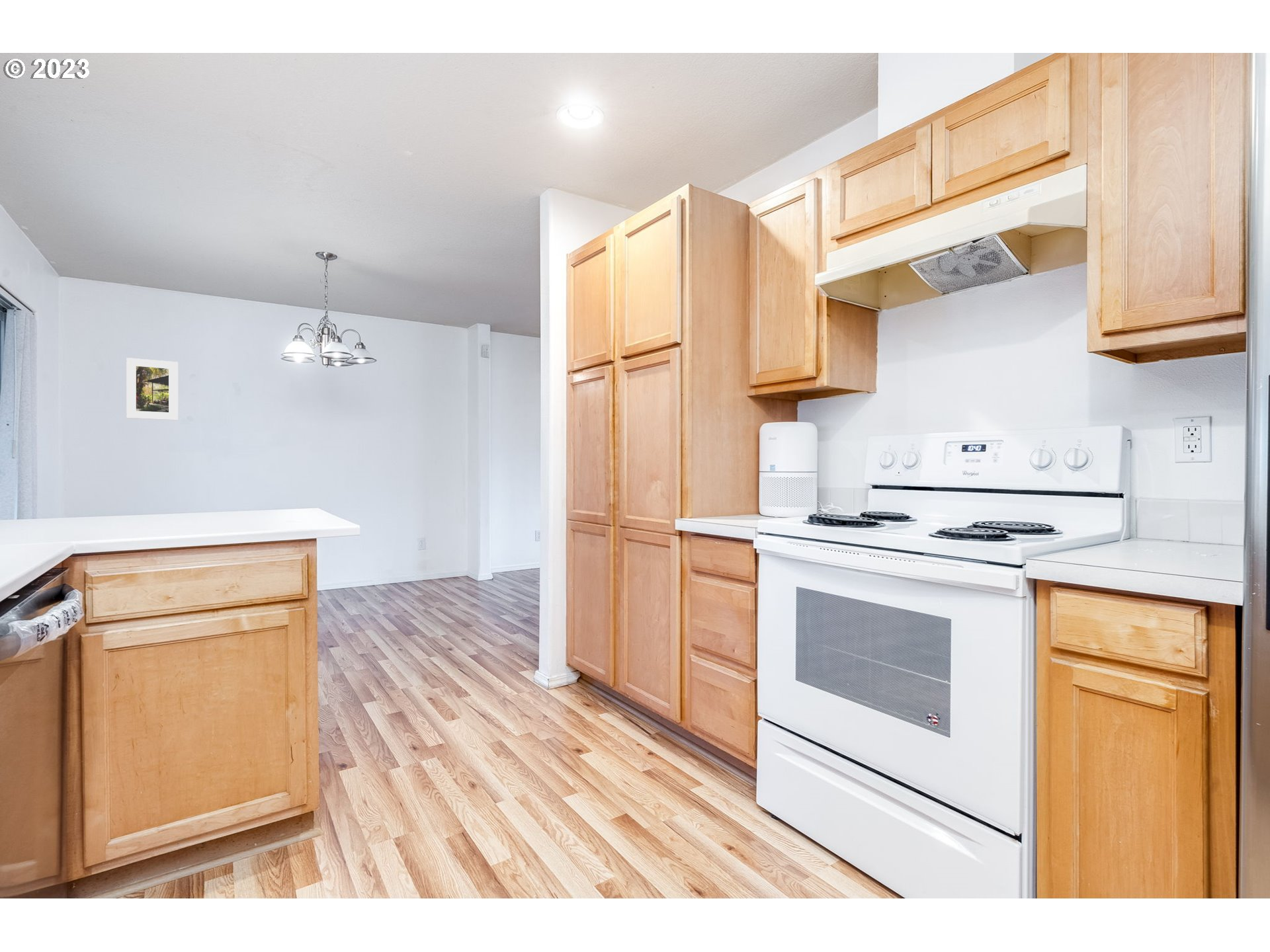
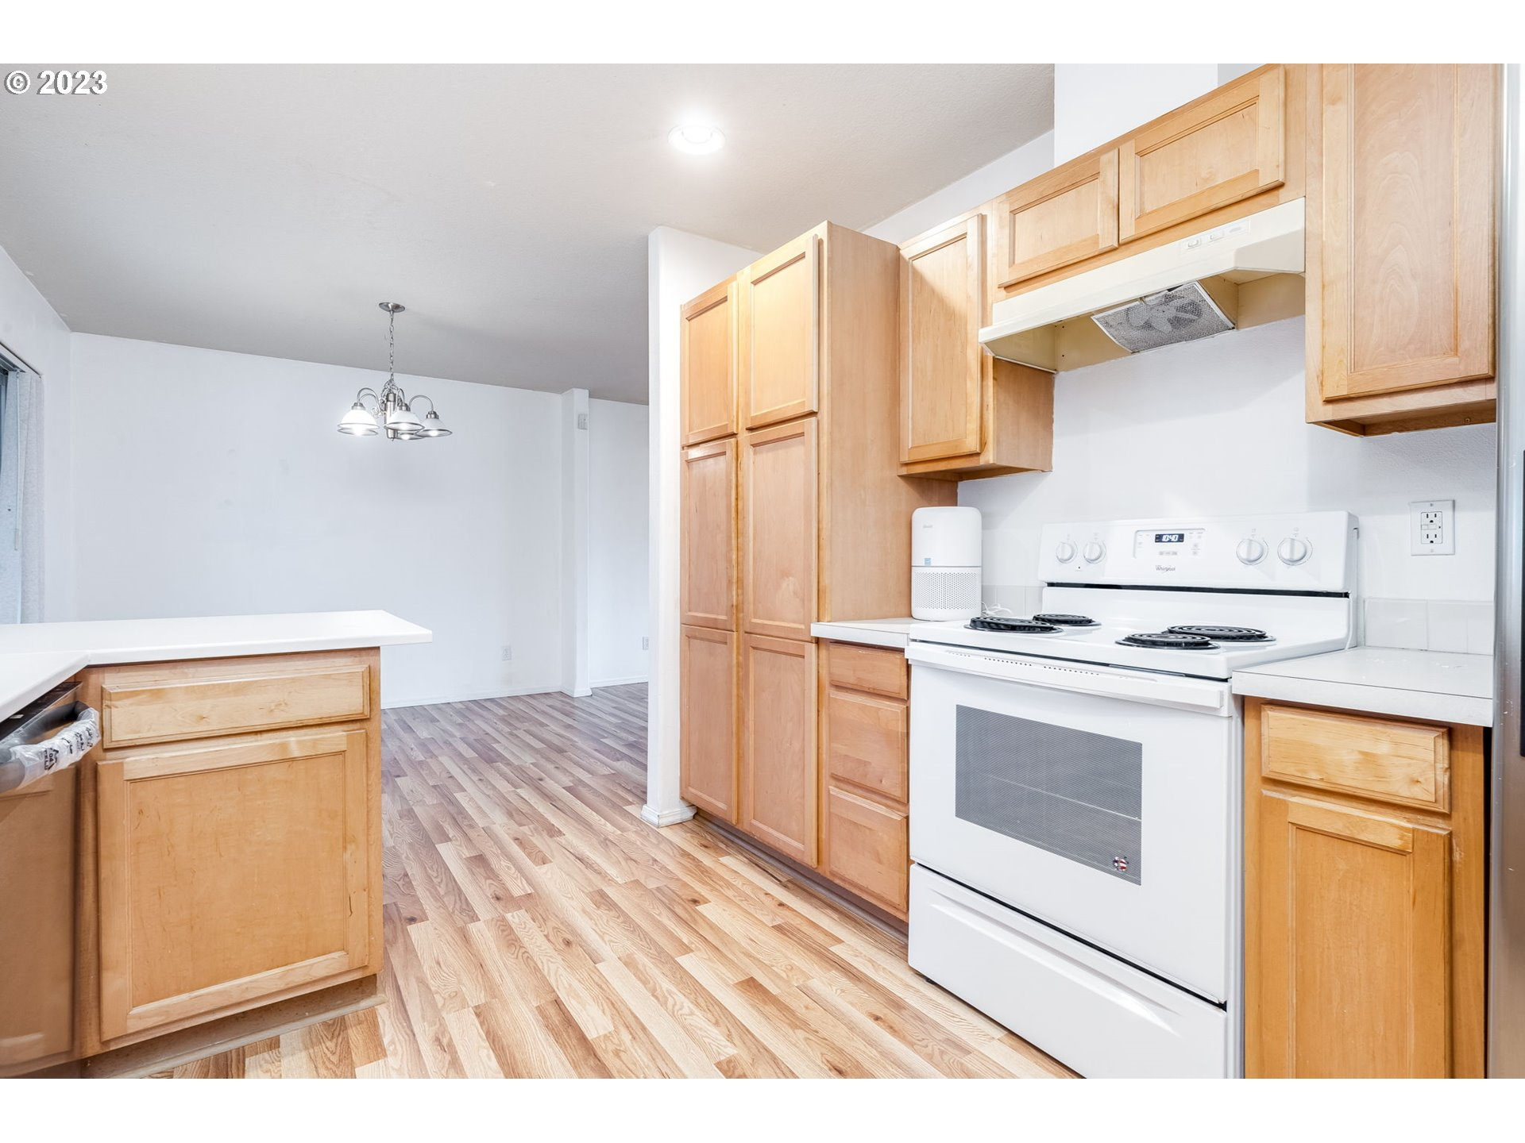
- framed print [126,357,179,421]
